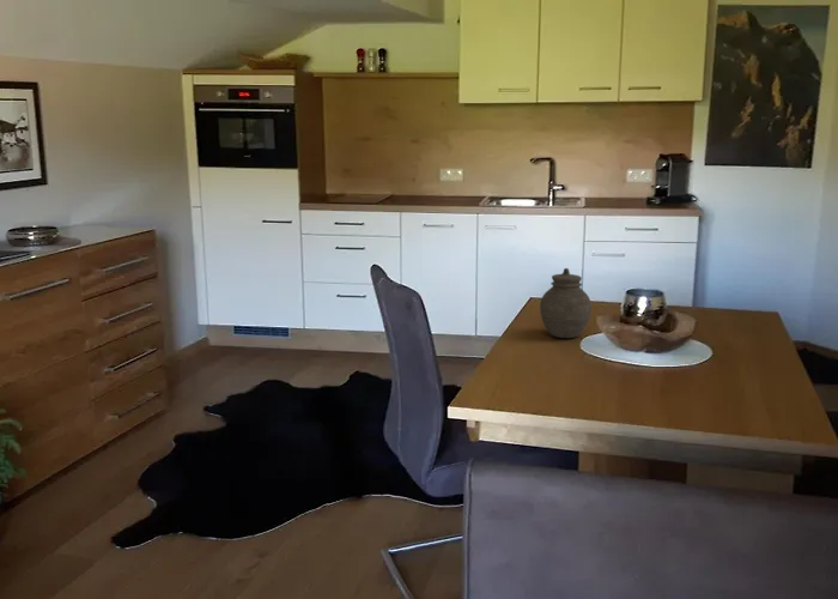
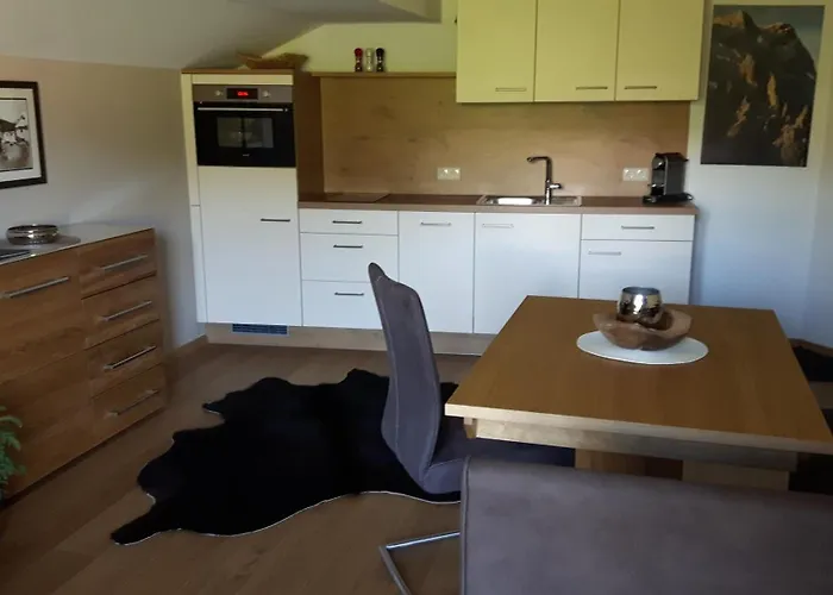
- jar [539,267,593,339]
